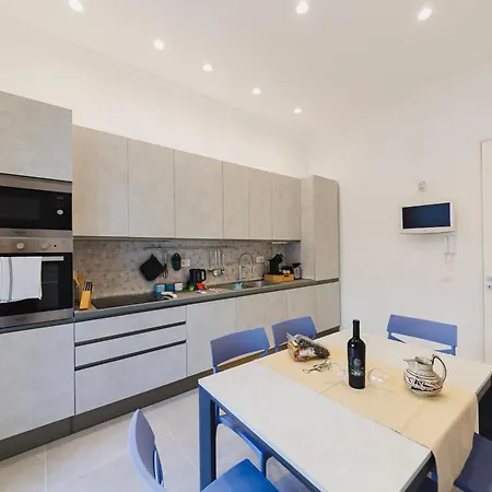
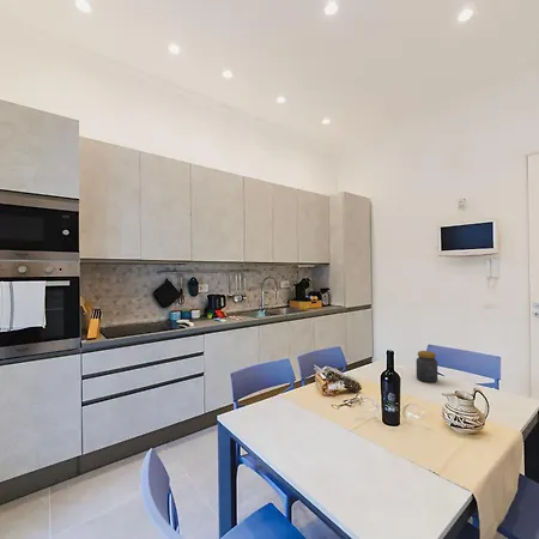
+ jar [416,350,438,383]
